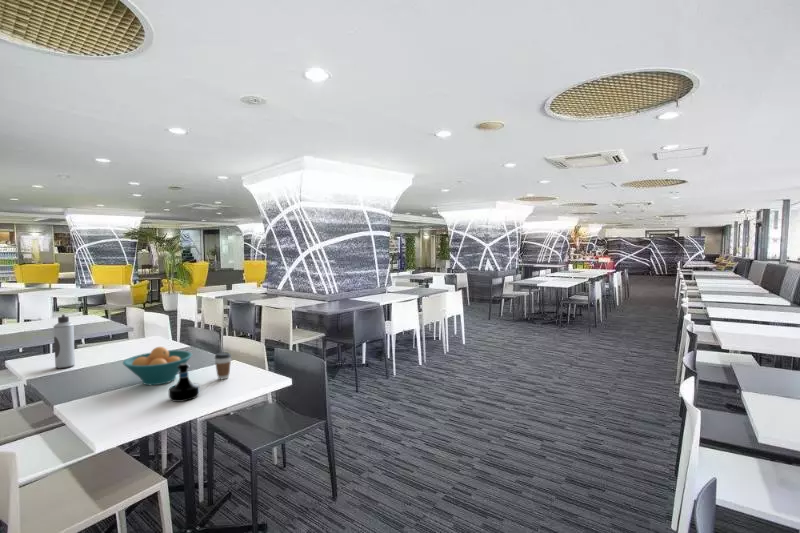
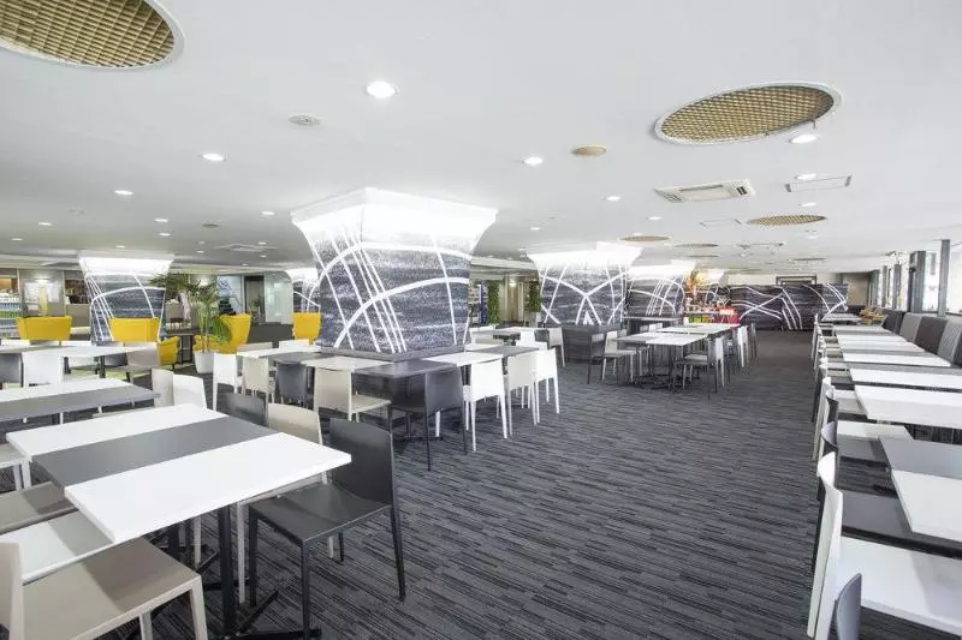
- coffee cup [214,351,232,380]
- water bottle [52,313,76,370]
- tequila bottle [168,362,200,403]
- fruit bowl [122,346,193,386]
